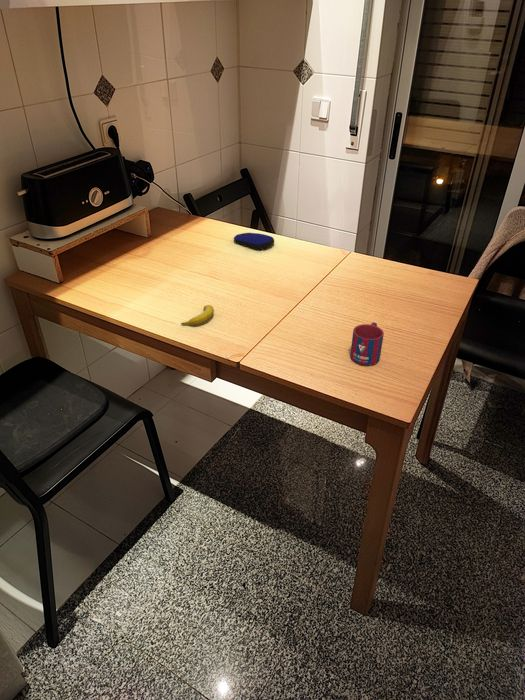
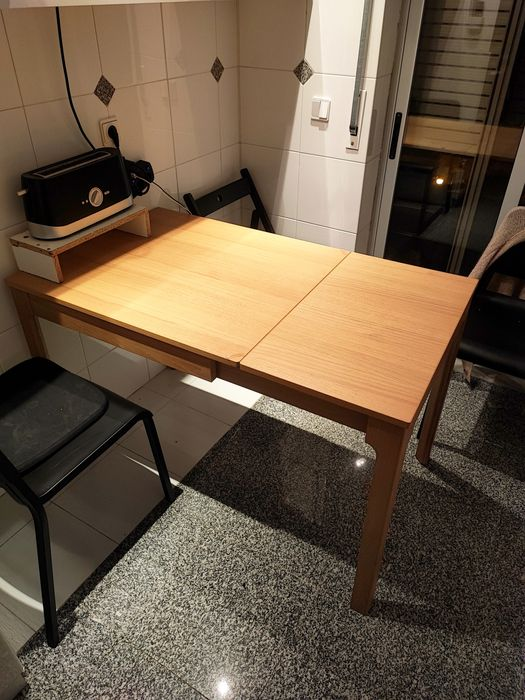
- computer mouse [233,232,275,251]
- mug [349,321,385,366]
- banana [180,304,215,326]
